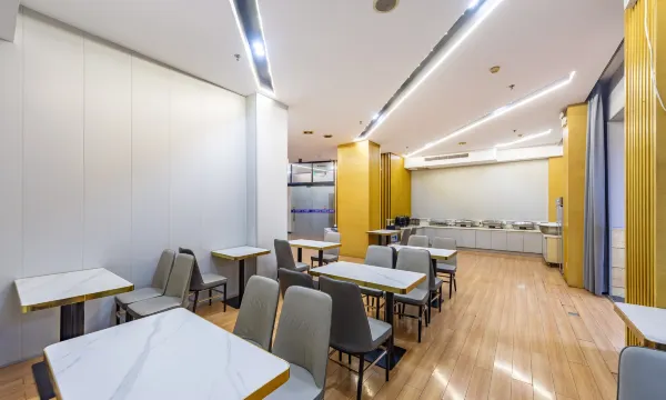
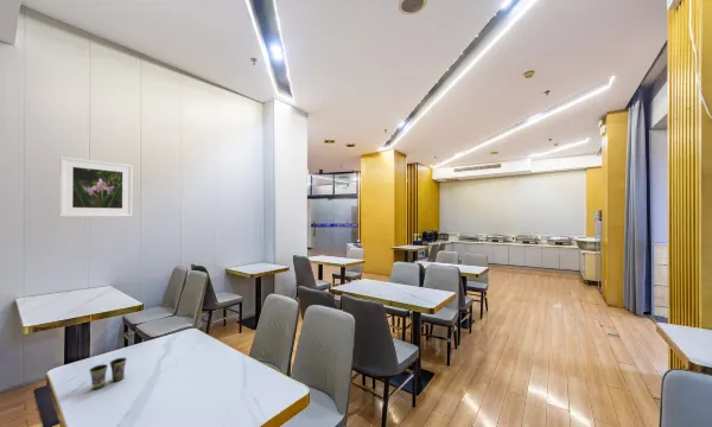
+ cup [88,357,128,390]
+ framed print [58,155,134,218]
